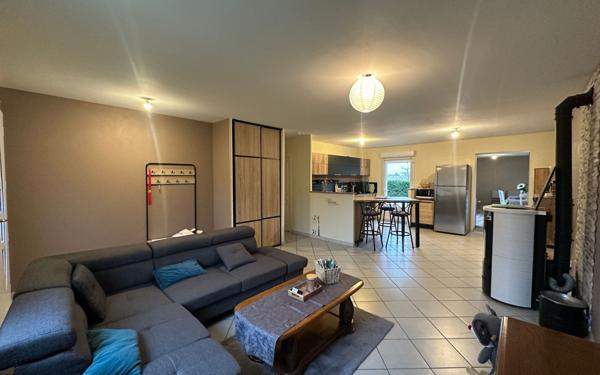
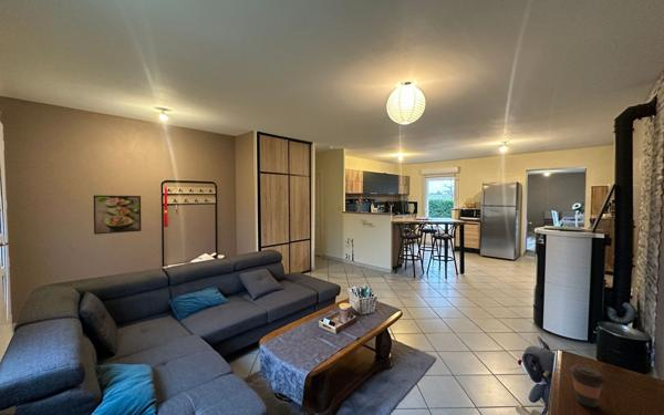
+ coffee cup [569,363,606,408]
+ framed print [93,194,142,236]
